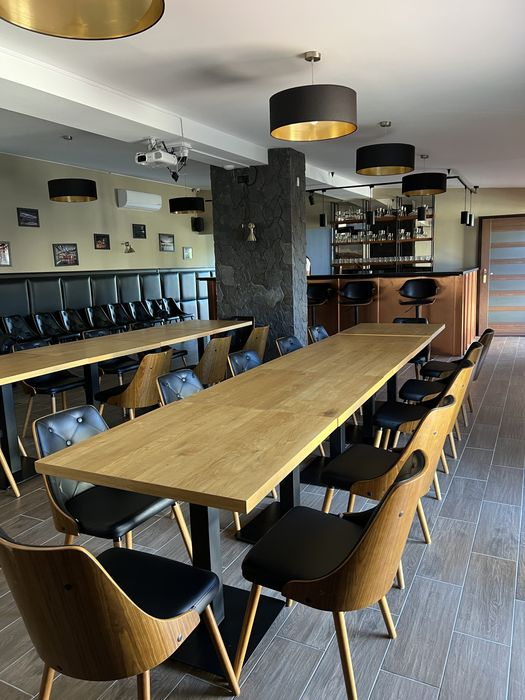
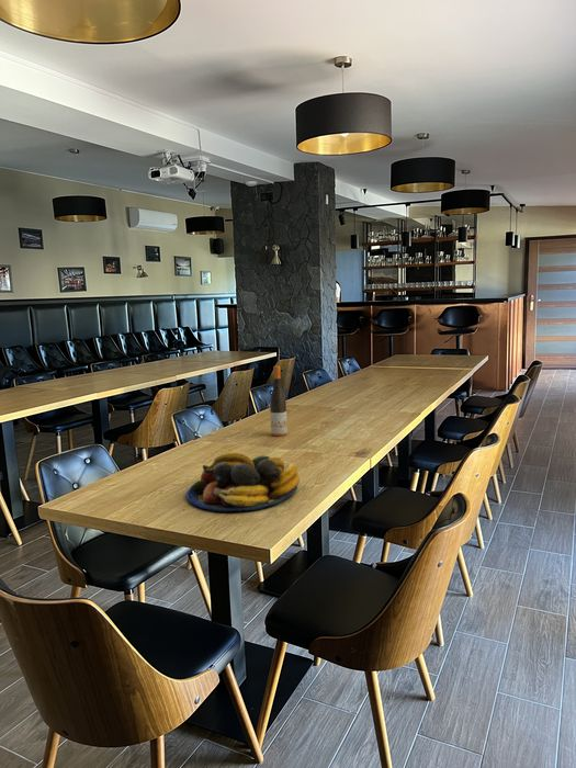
+ wine bottle [269,365,289,438]
+ fruit bowl [185,451,301,513]
